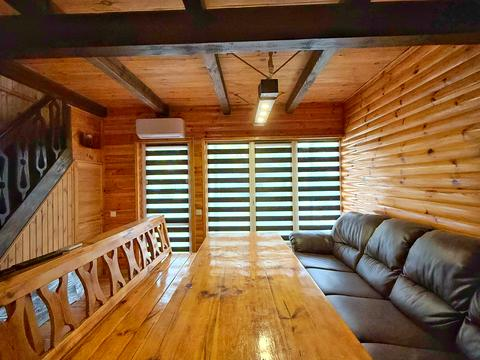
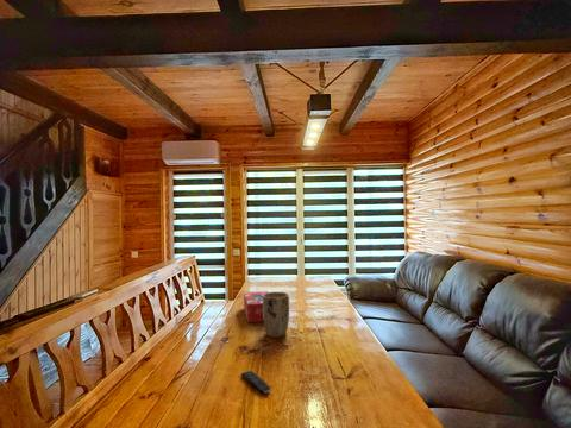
+ plant pot [263,291,290,339]
+ remote control [240,370,271,395]
+ tissue box [243,290,269,323]
